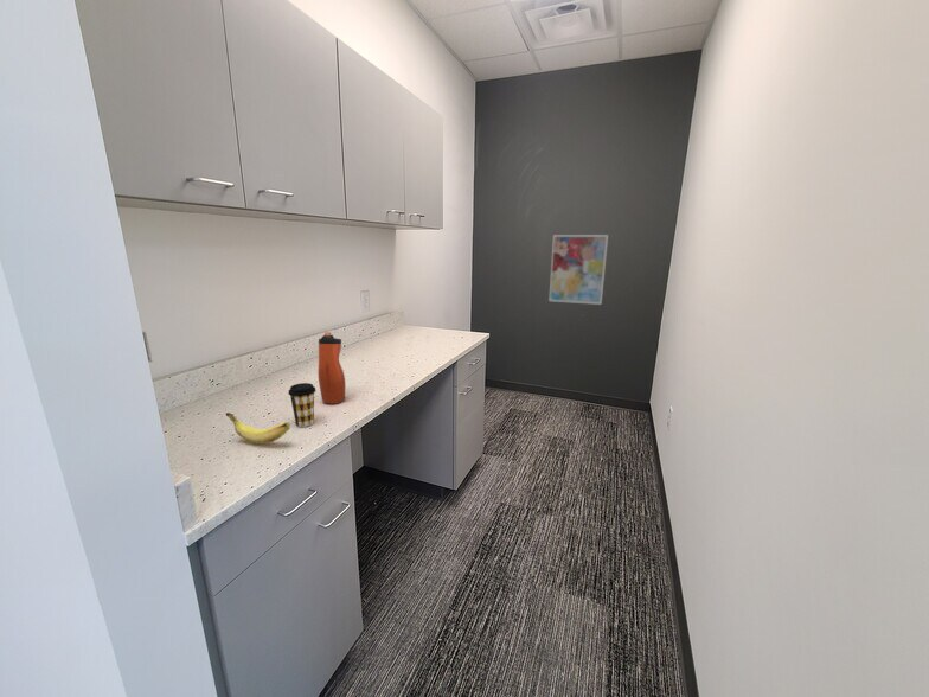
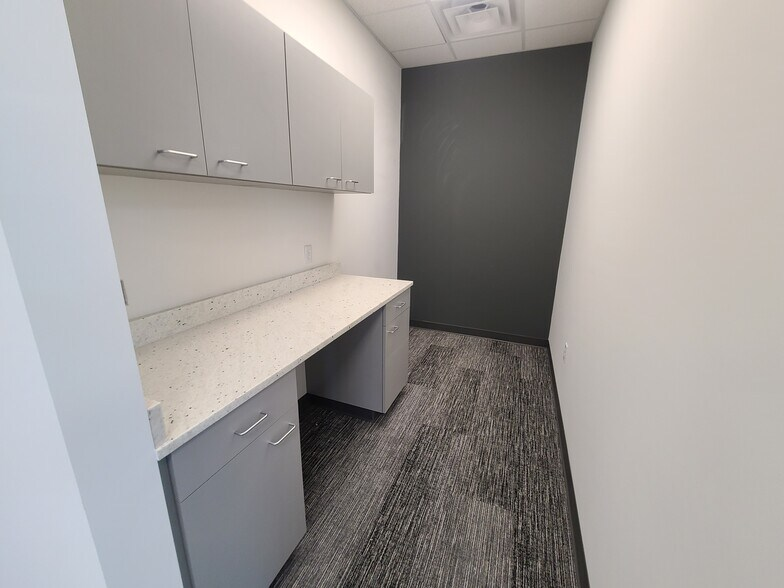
- wall art [547,234,609,306]
- coffee cup [287,382,318,428]
- banana [225,411,291,445]
- water bottle [316,331,347,405]
